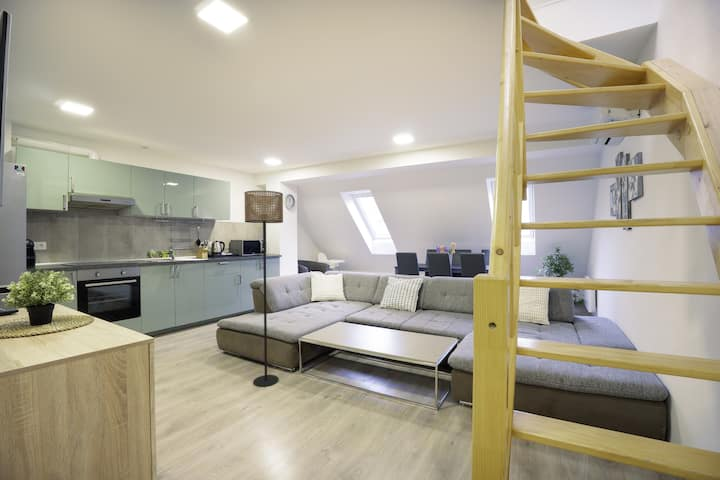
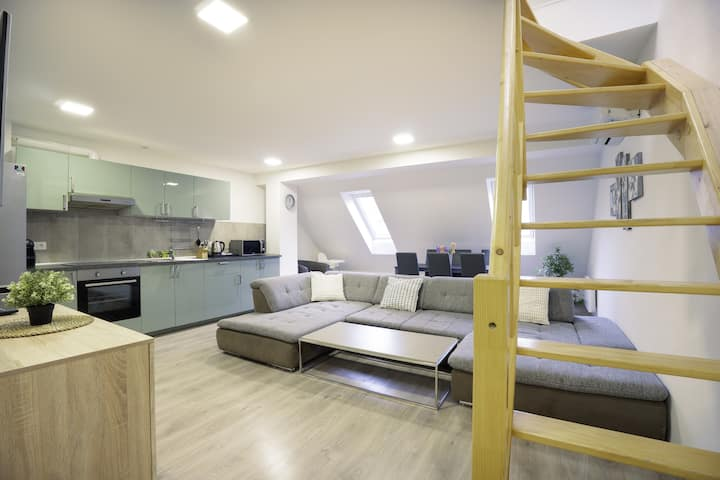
- floor lamp [244,190,284,387]
